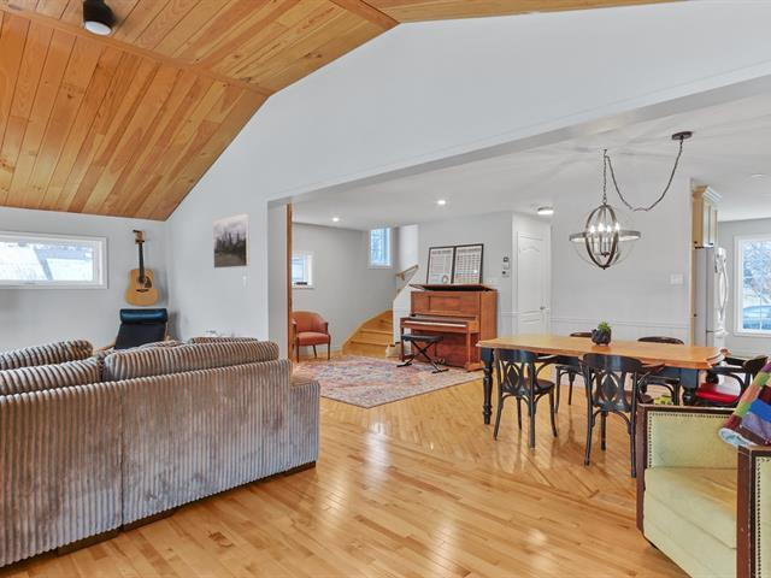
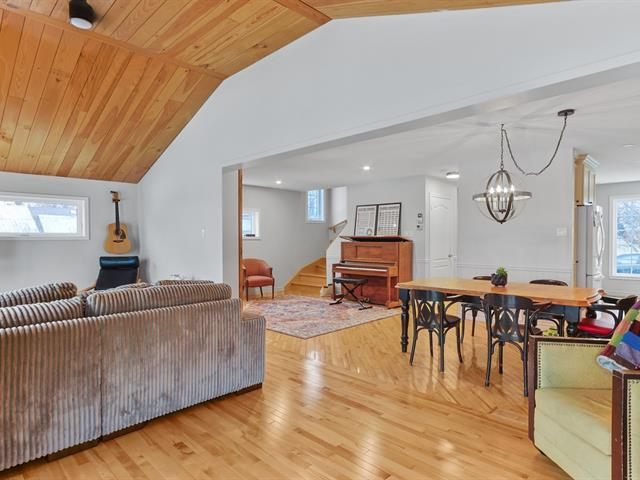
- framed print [212,212,251,270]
